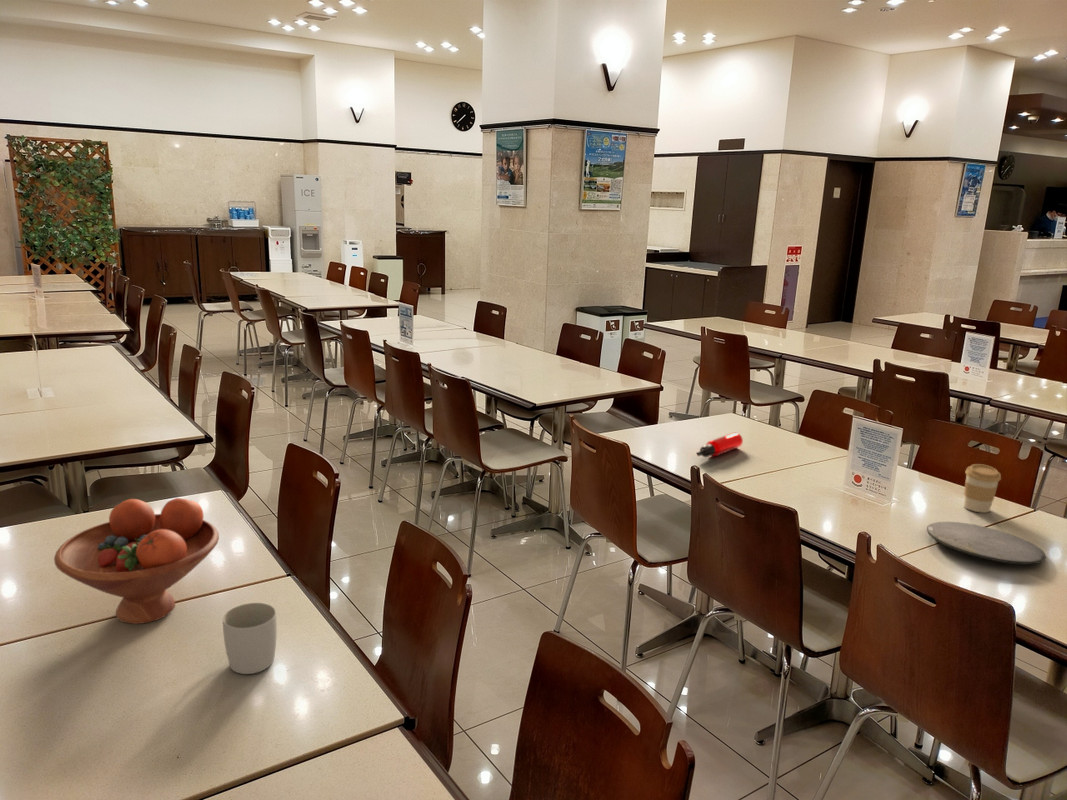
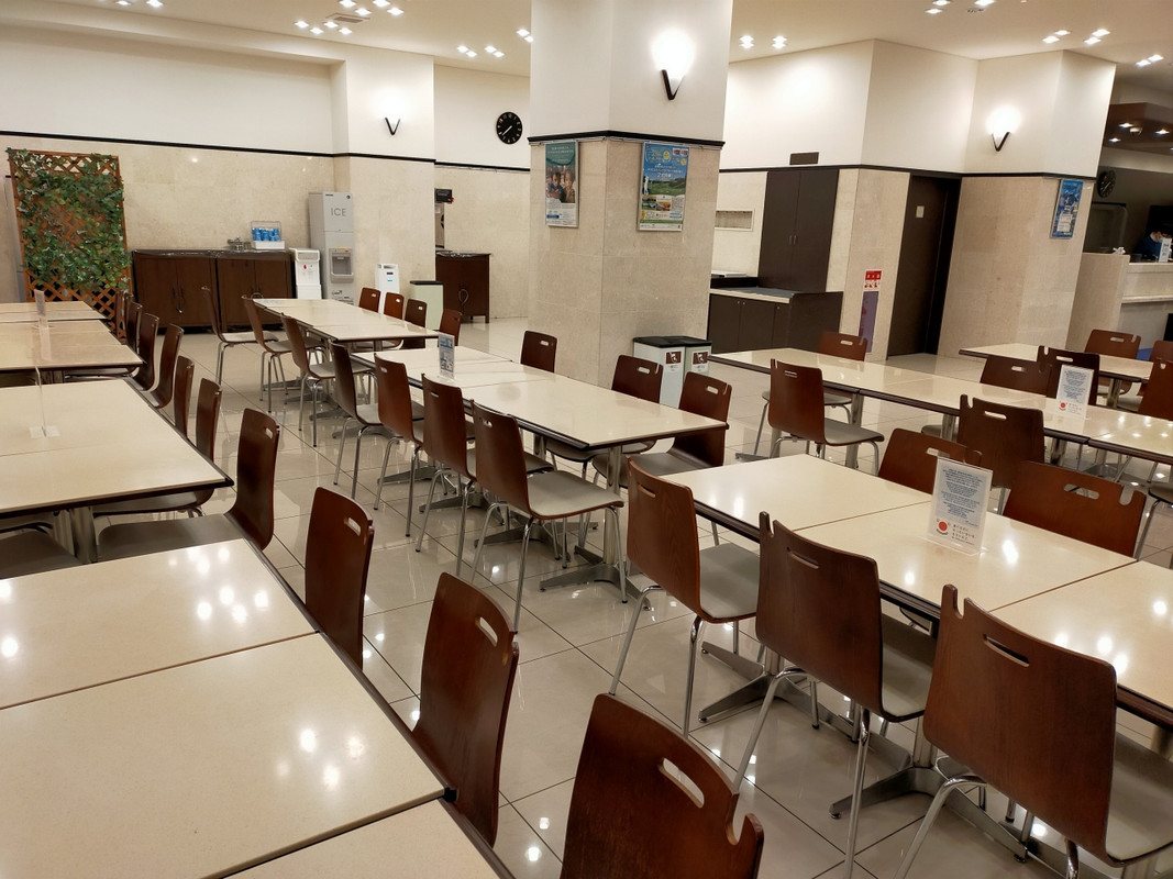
- water bottle [696,432,744,458]
- plate [926,521,1047,566]
- coffee cup [963,463,1002,514]
- fruit bowl [53,497,220,625]
- mug [222,602,278,675]
